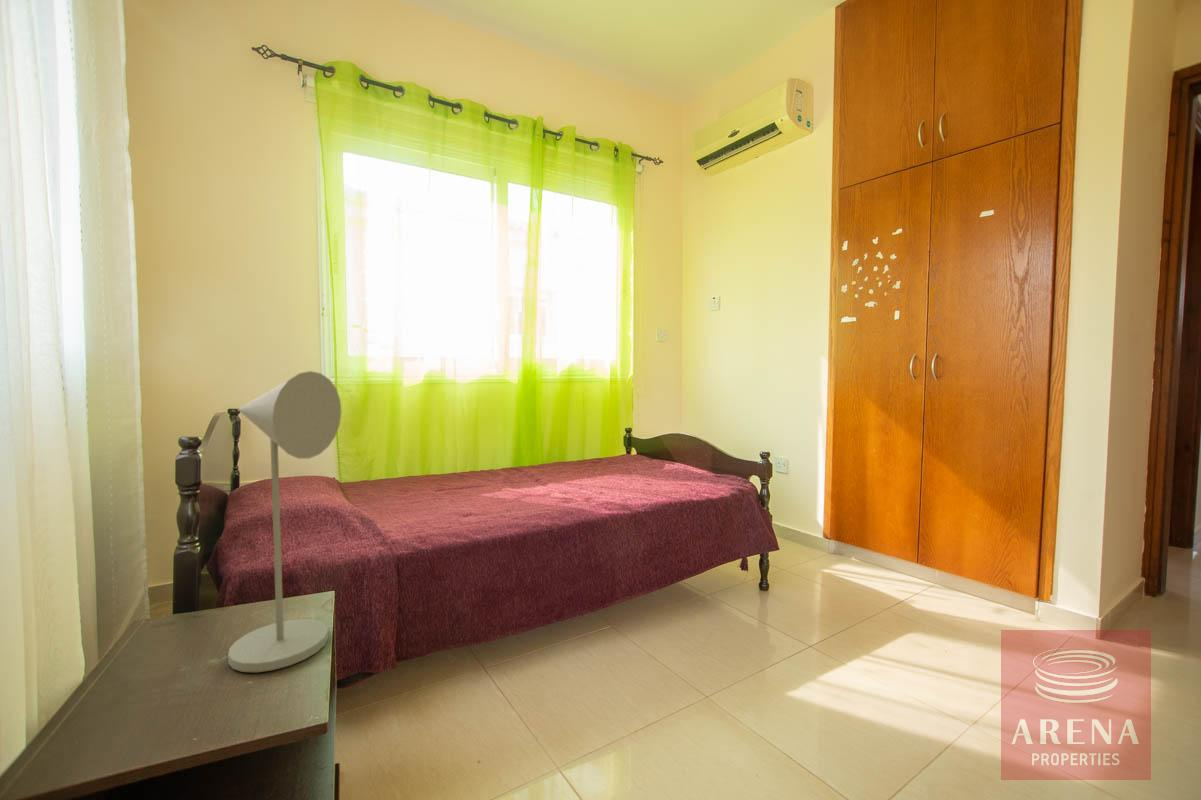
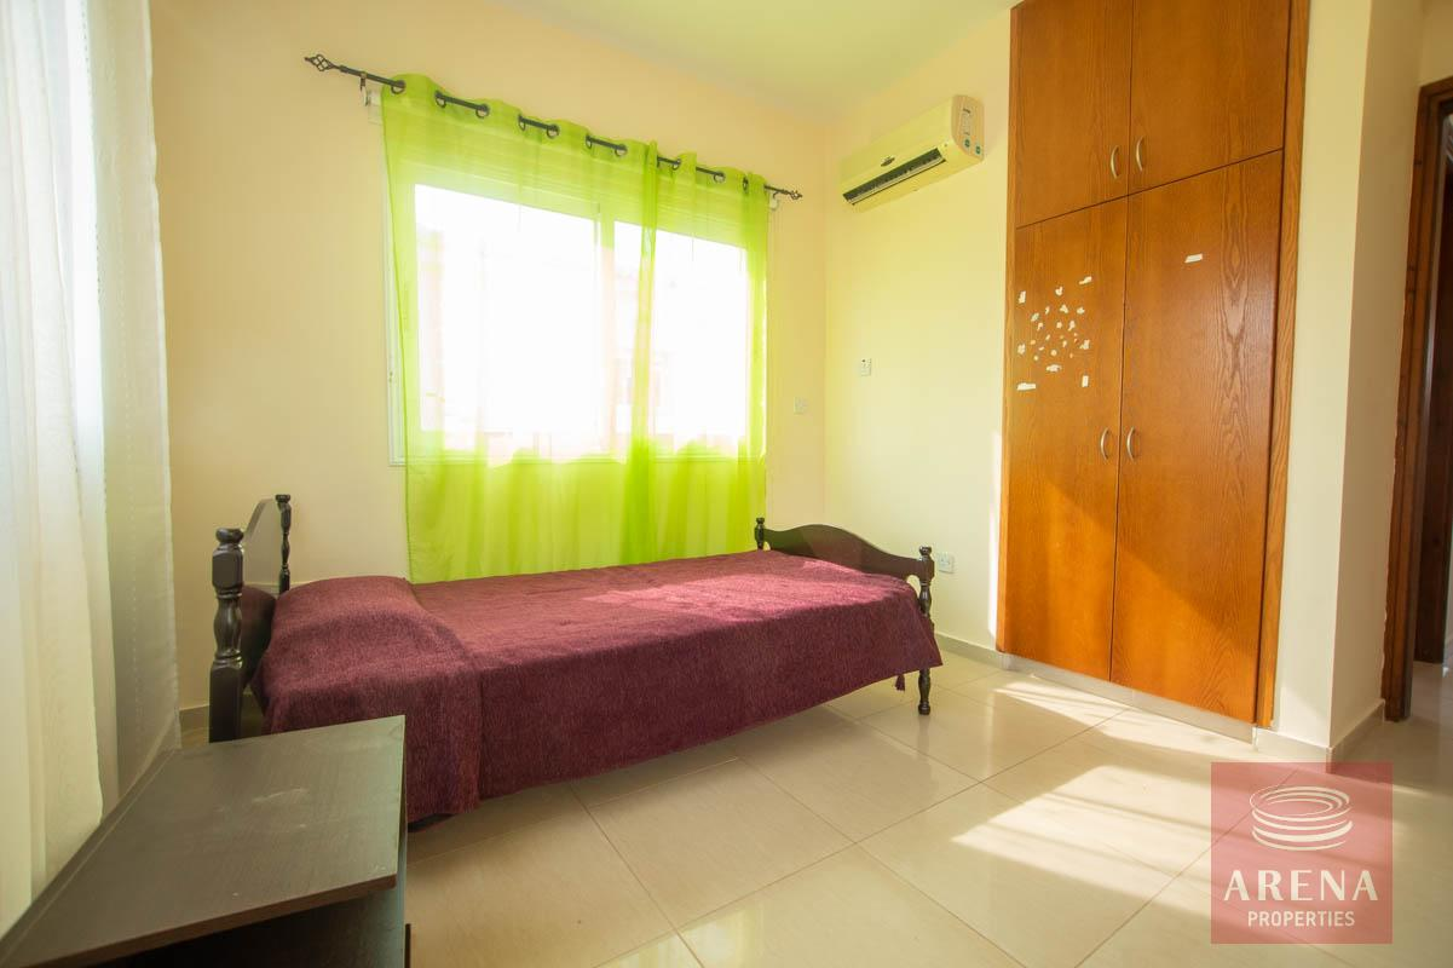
- desk lamp [227,370,342,673]
